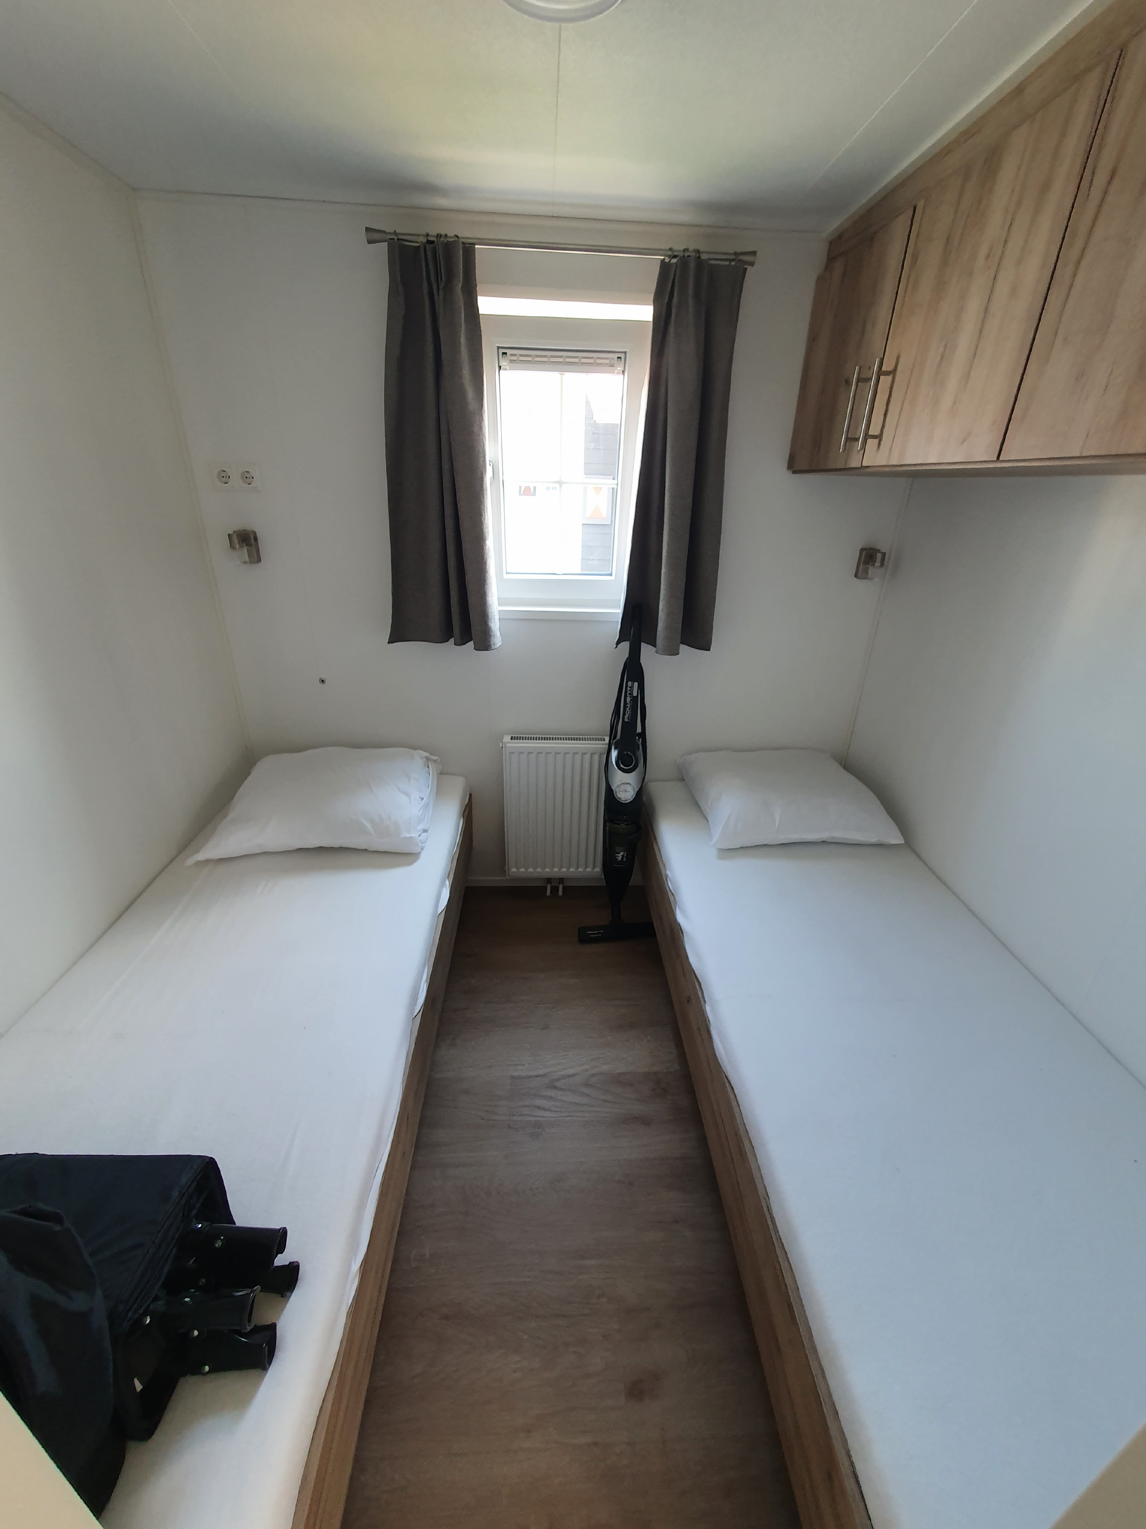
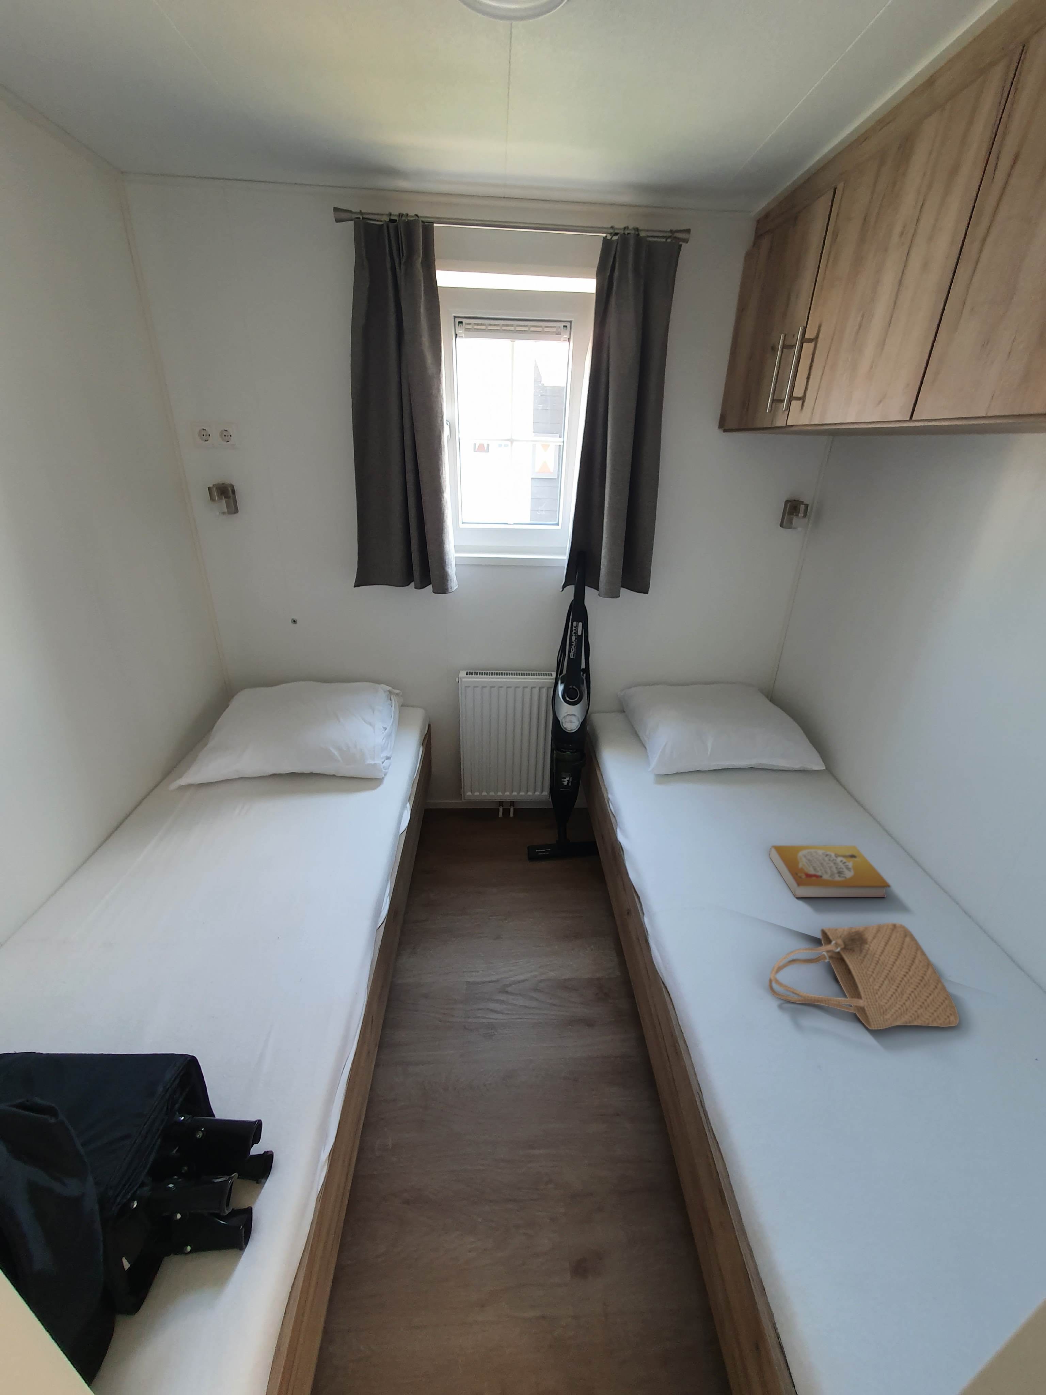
+ book [769,845,891,897]
+ tote bag [768,923,959,1030]
